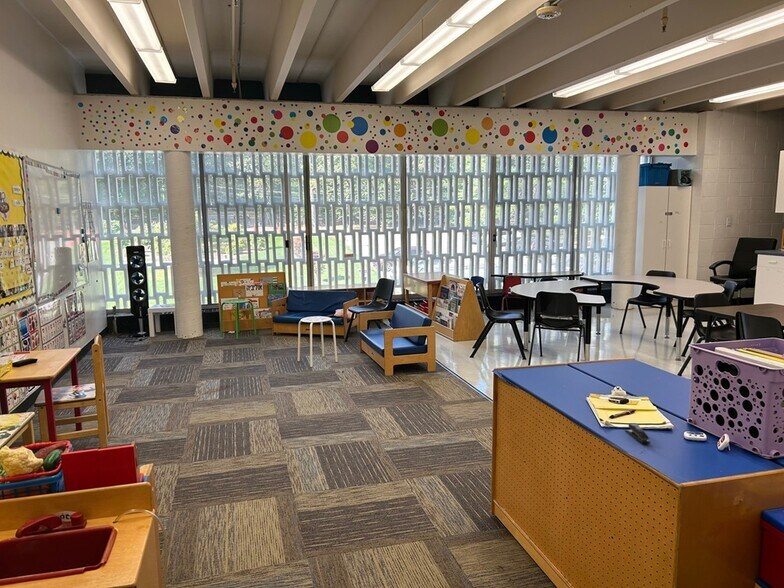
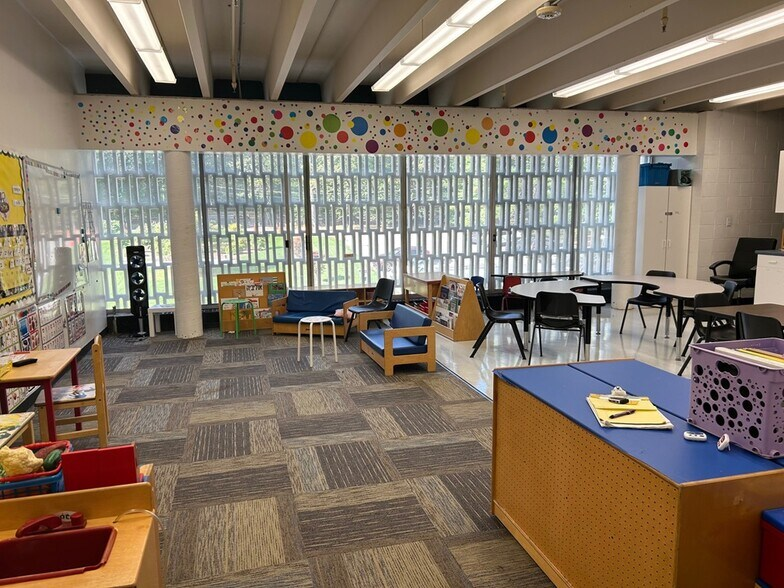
- stapler [624,422,651,445]
